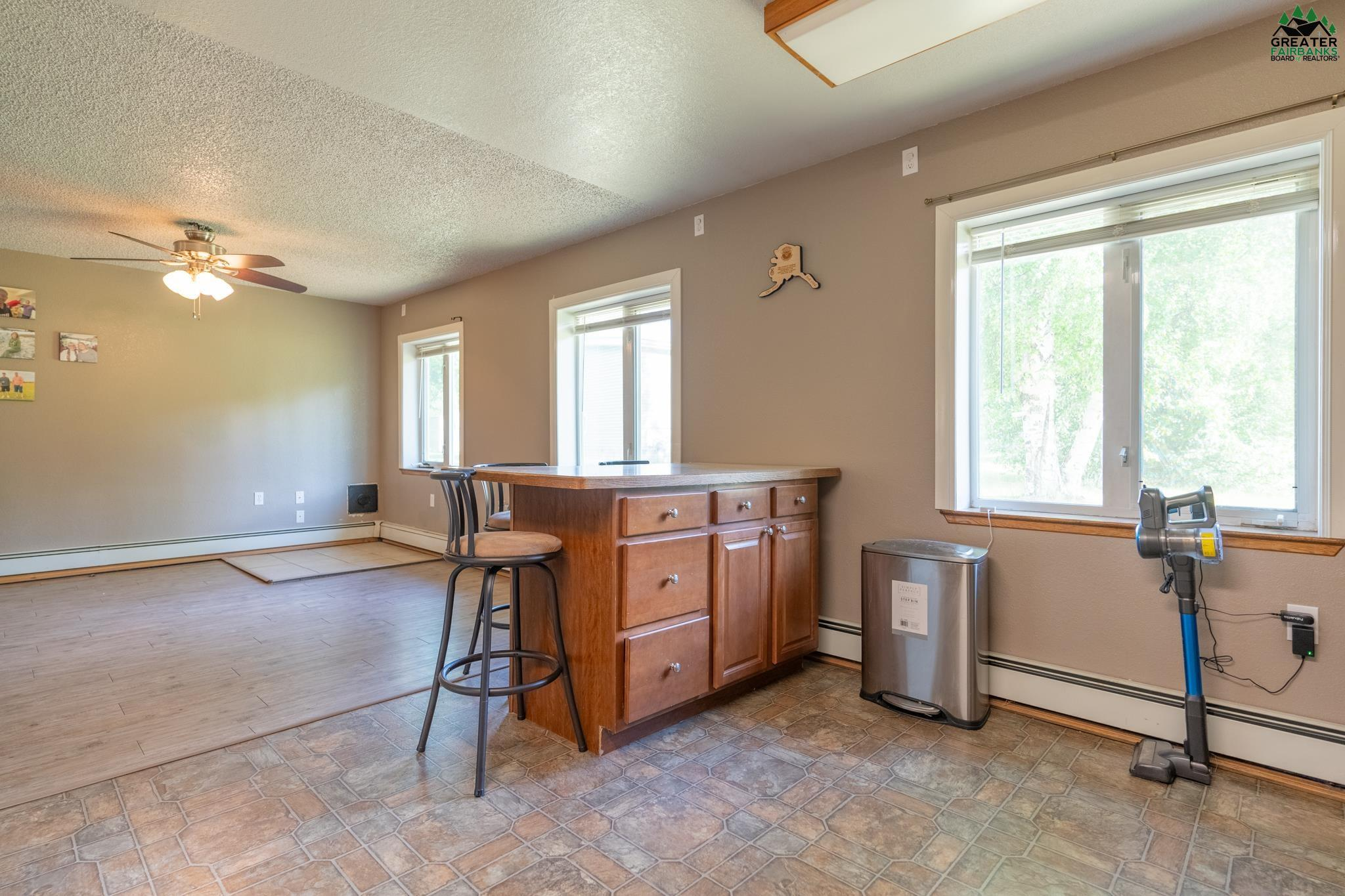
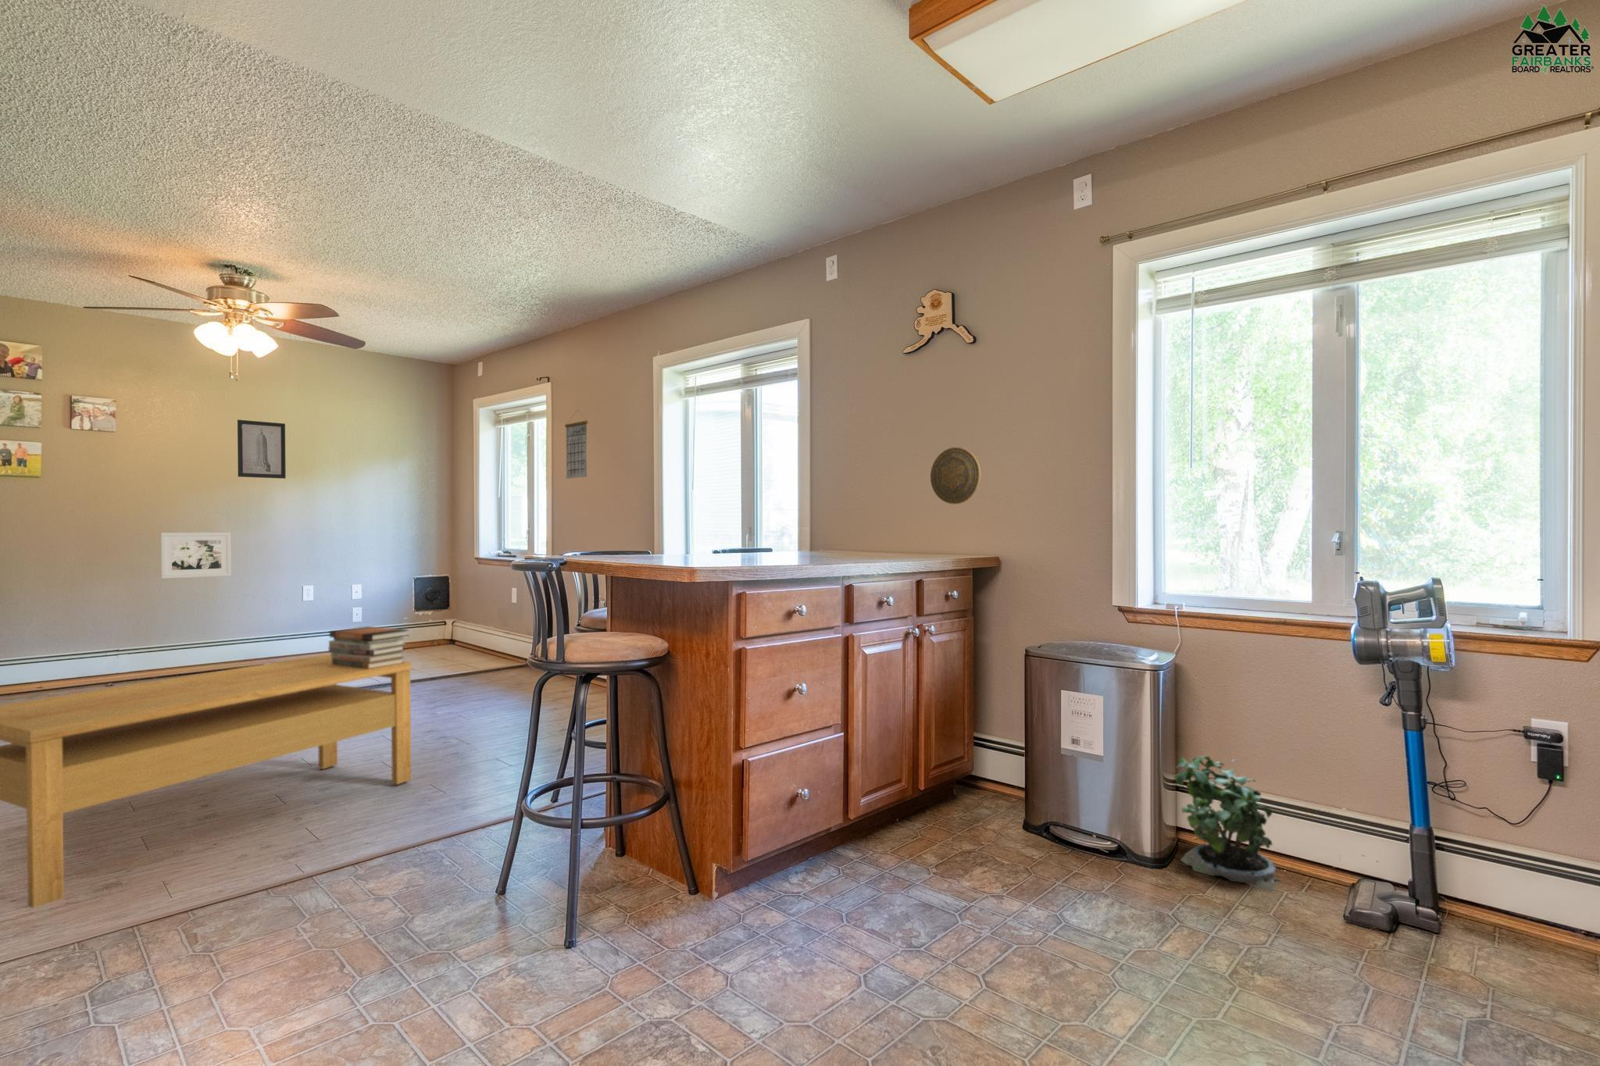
+ book stack [328,626,410,670]
+ coffee table [0,653,413,909]
+ calendar [564,409,589,479]
+ decorative plate [930,446,981,504]
+ potted plant [1174,755,1281,892]
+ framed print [161,532,232,579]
+ wall art [237,419,287,479]
